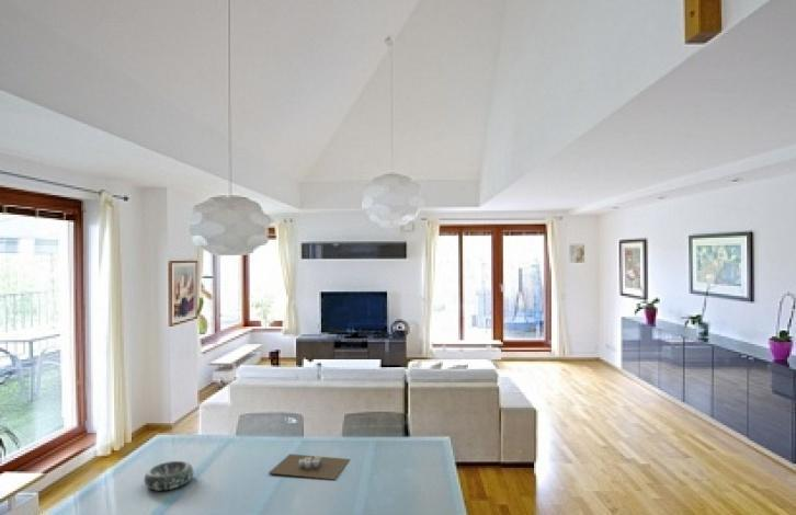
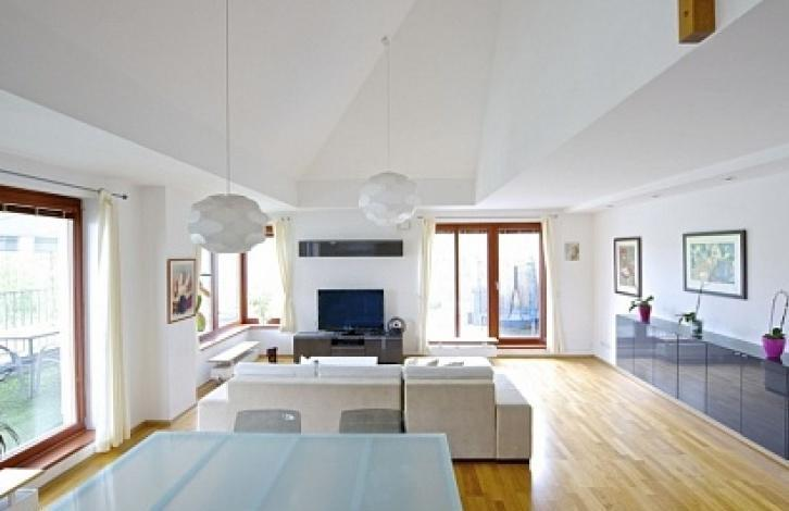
- candle [268,453,352,481]
- decorative bowl [144,460,194,492]
